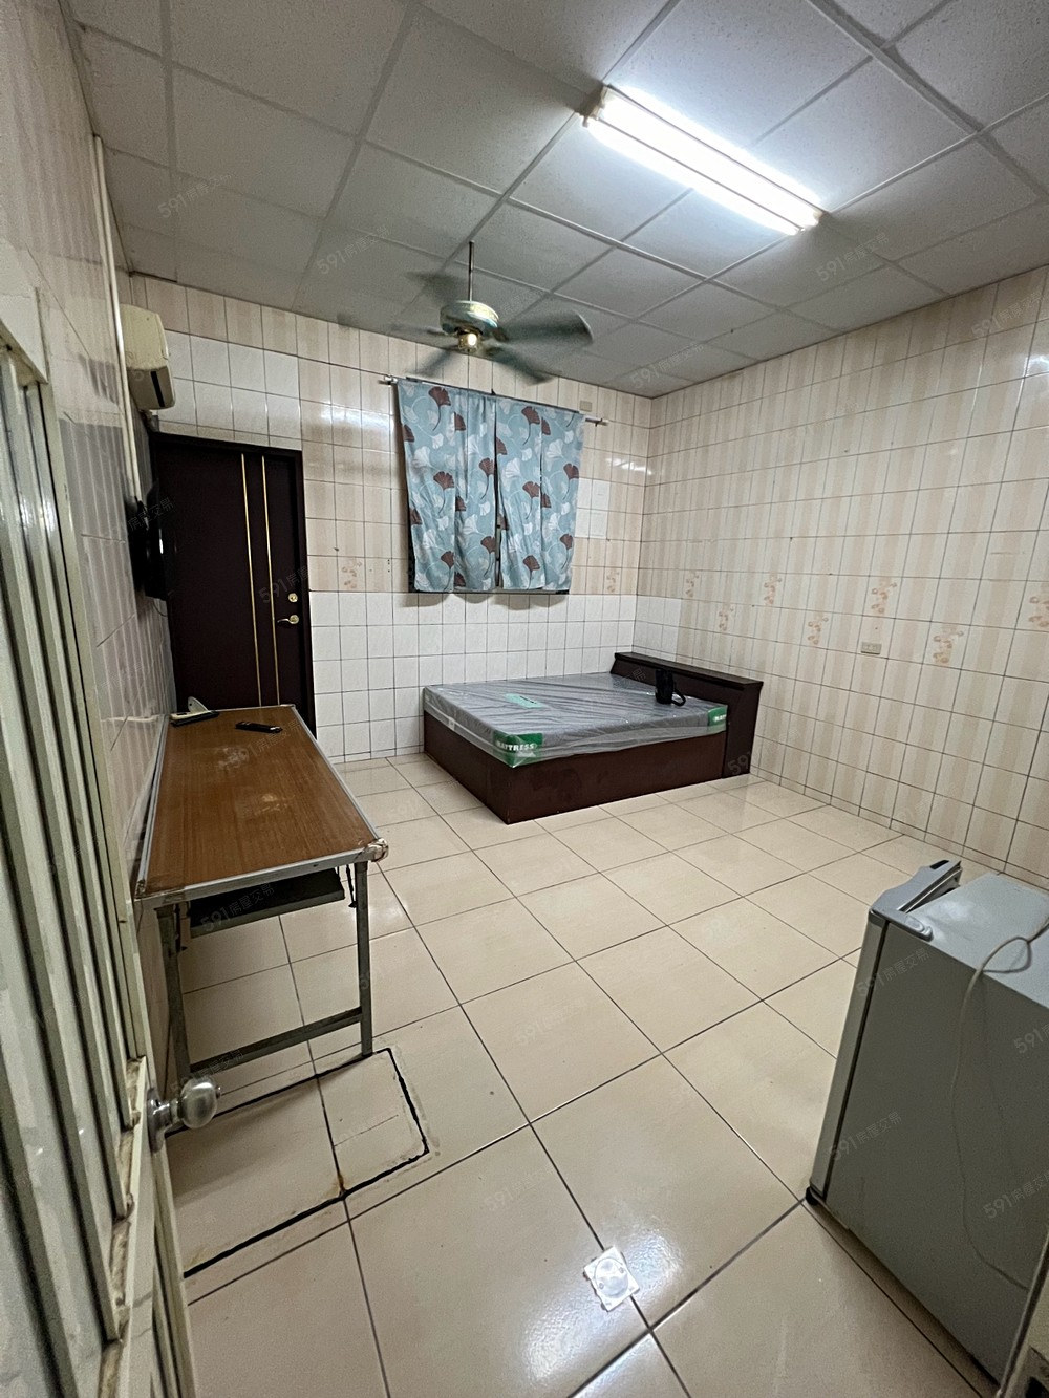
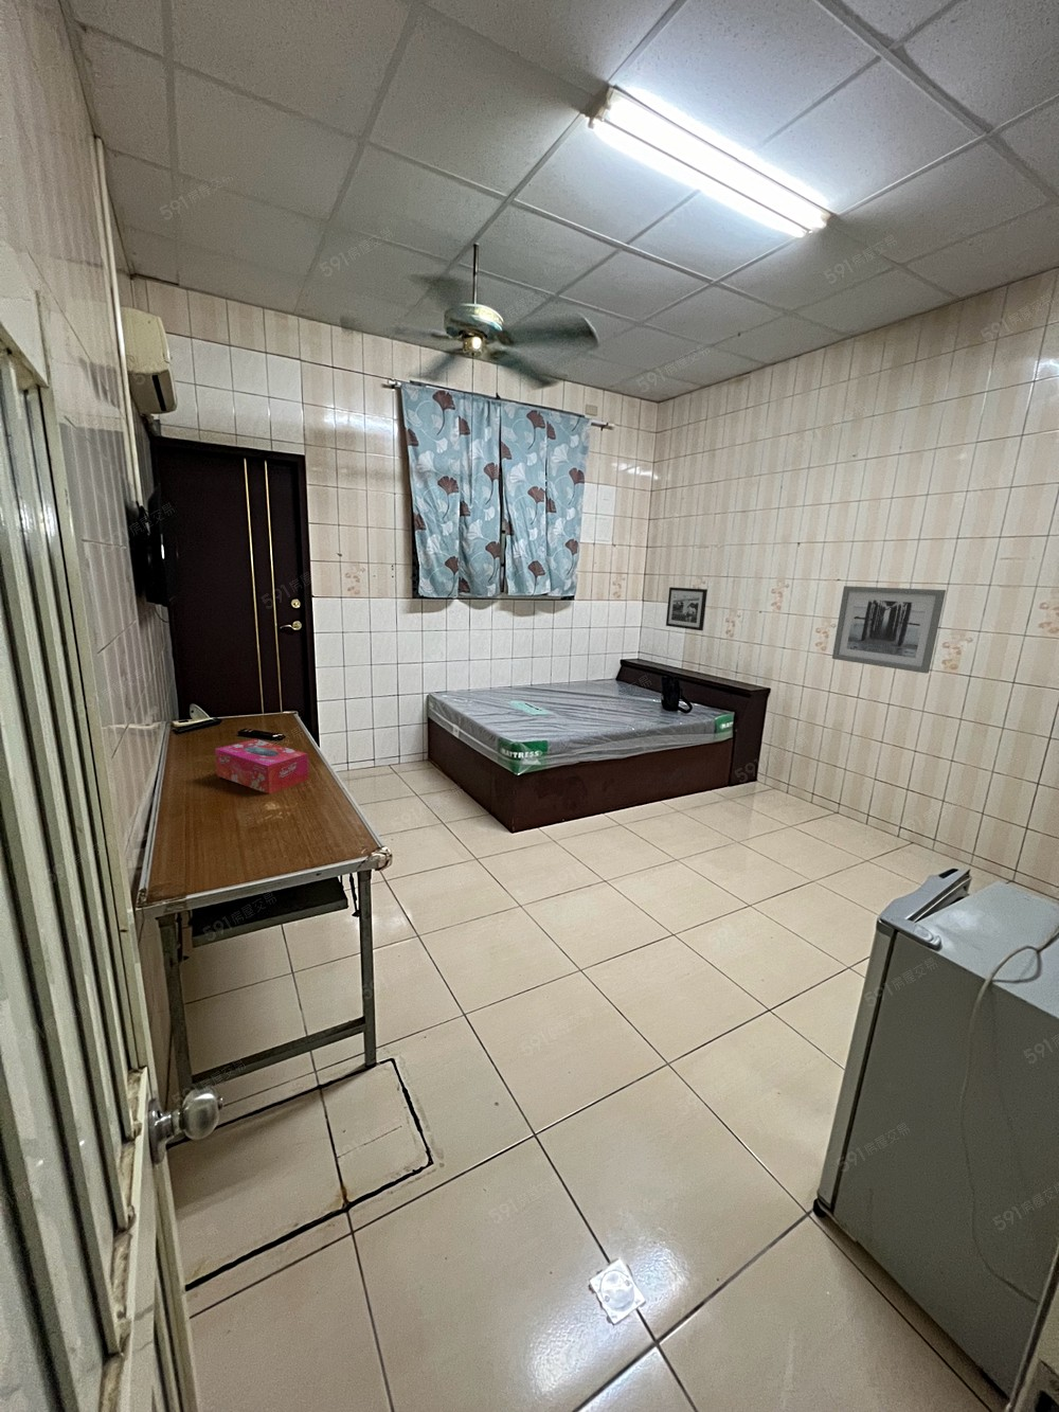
+ wall art [831,584,947,674]
+ picture frame [665,585,709,631]
+ tissue box [214,739,309,794]
